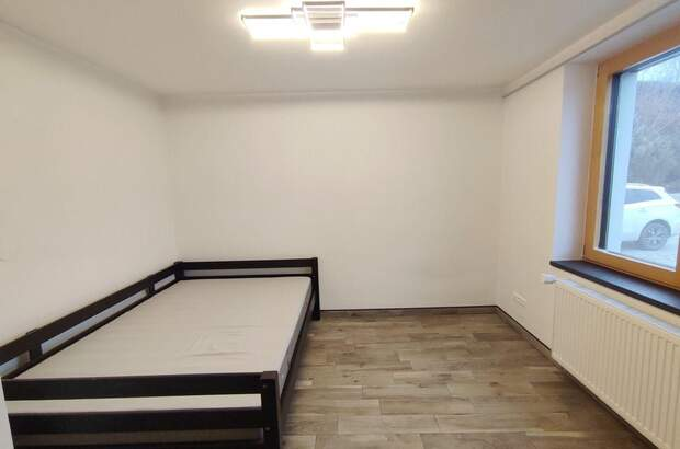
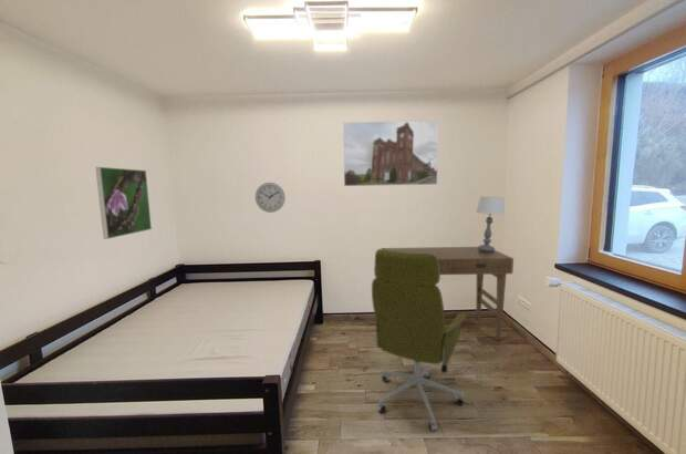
+ wall clock [254,182,287,214]
+ desk [381,246,514,342]
+ office chair [371,248,468,432]
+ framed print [342,120,439,187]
+ table lamp [475,196,506,252]
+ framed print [94,166,153,240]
